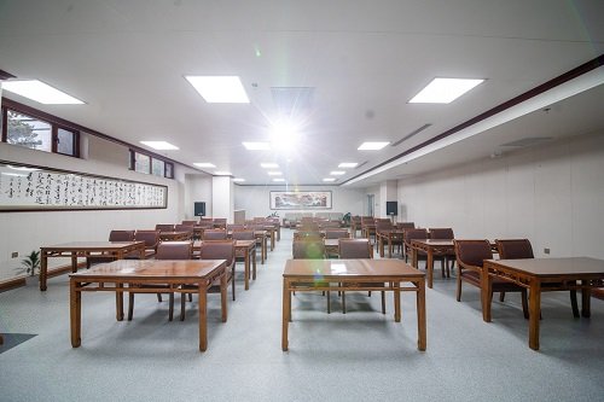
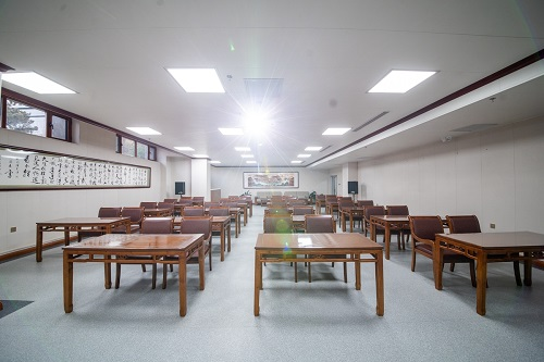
- indoor plant [12,249,51,287]
